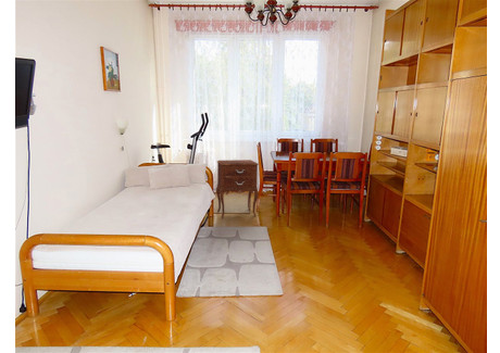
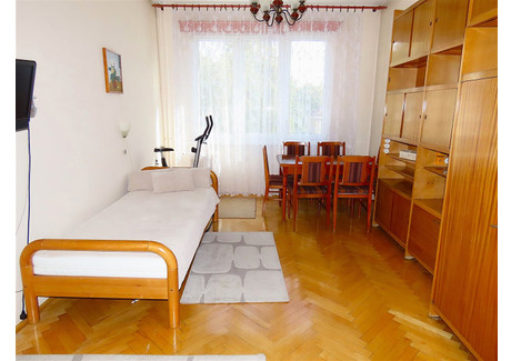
- nightstand [215,159,260,219]
